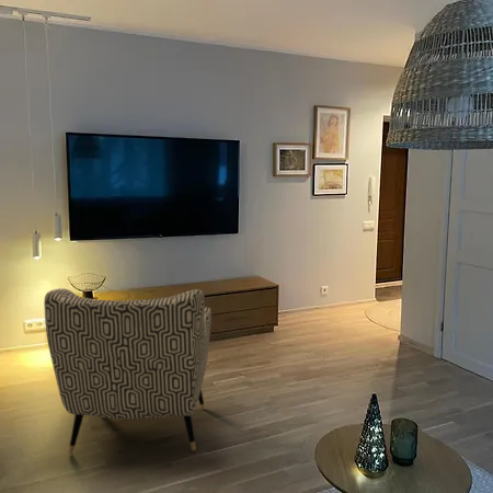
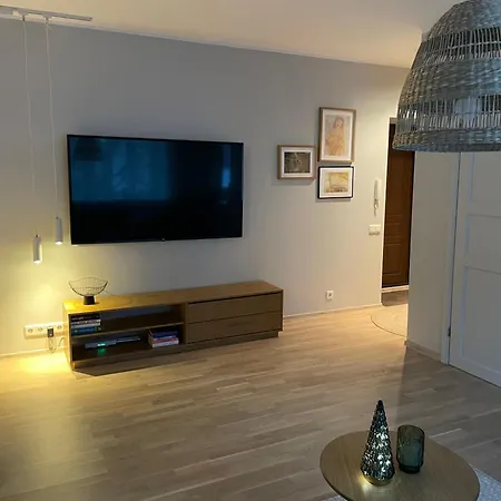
- armchair [43,287,213,456]
